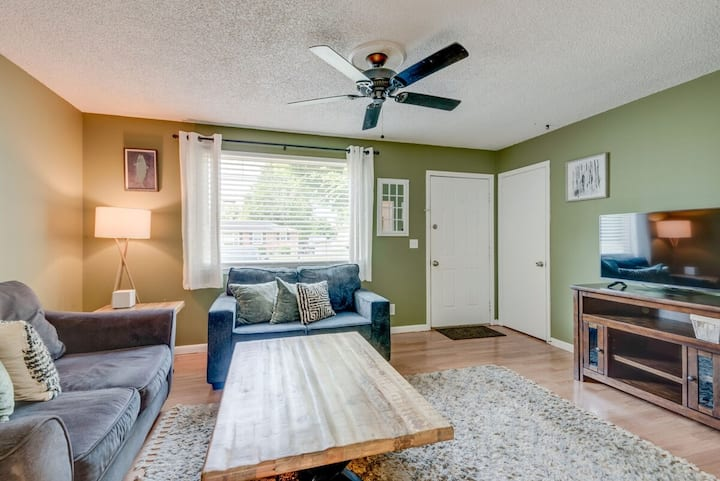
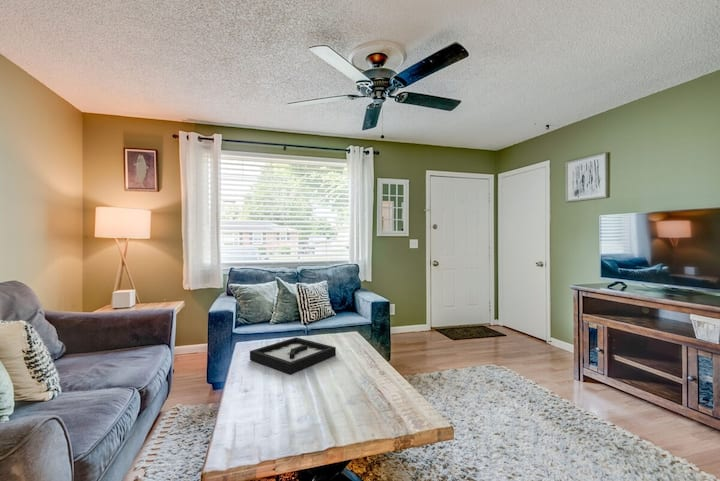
+ decorative tray [249,336,337,375]
